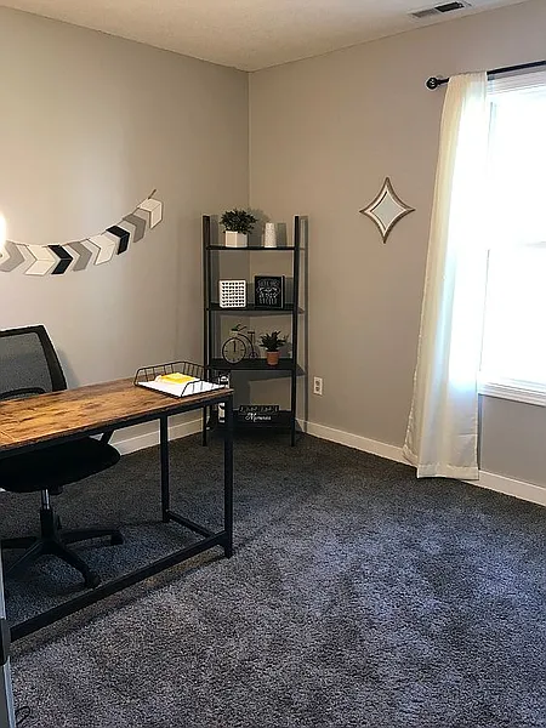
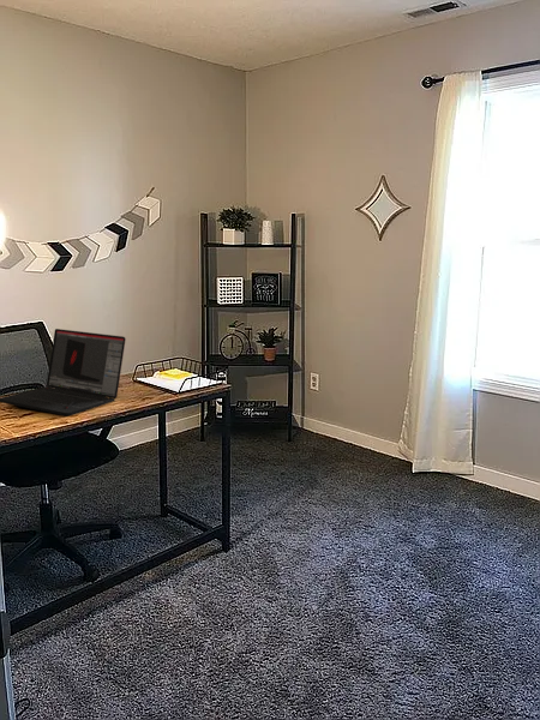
+ laptop [0,328,127,418]
